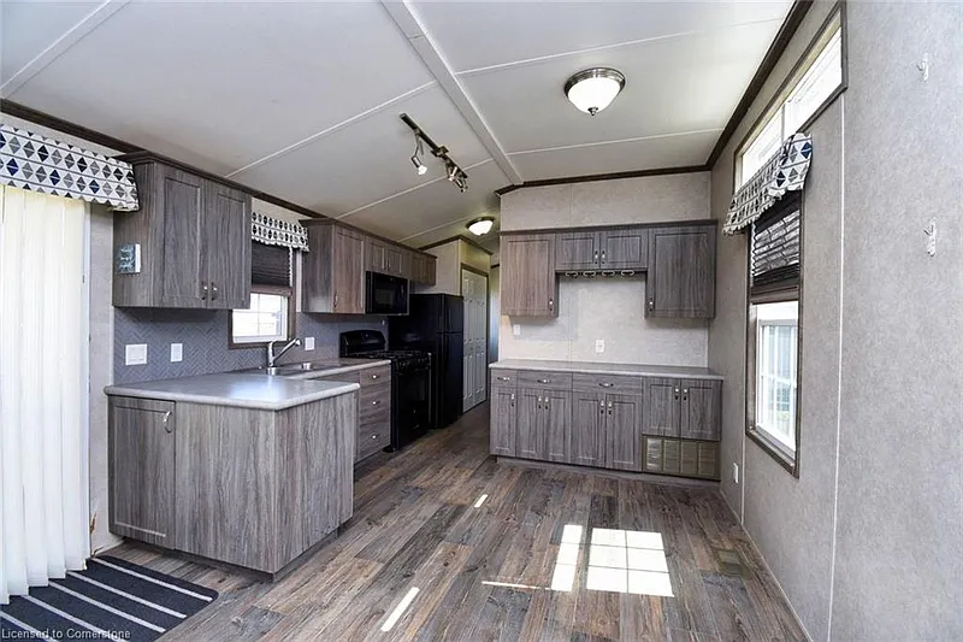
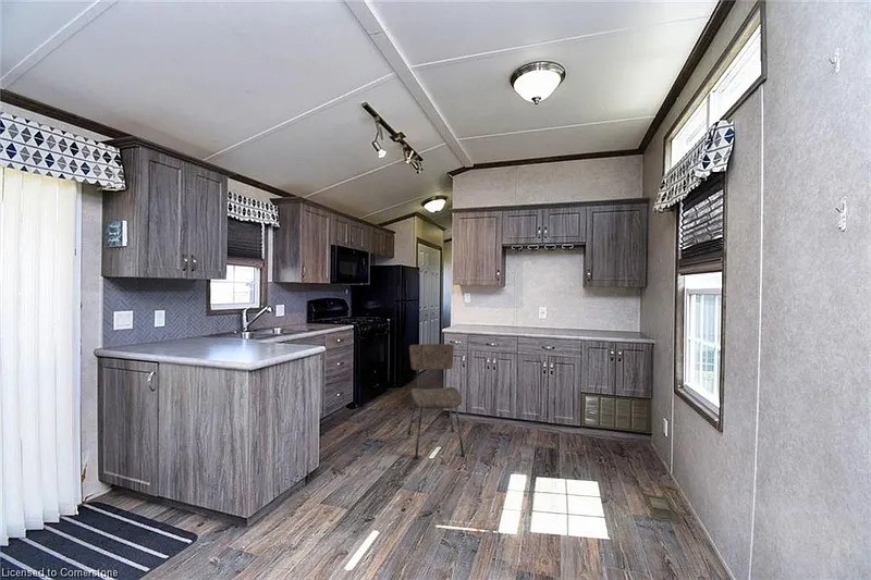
+ dining chair [406,343,466,460]
